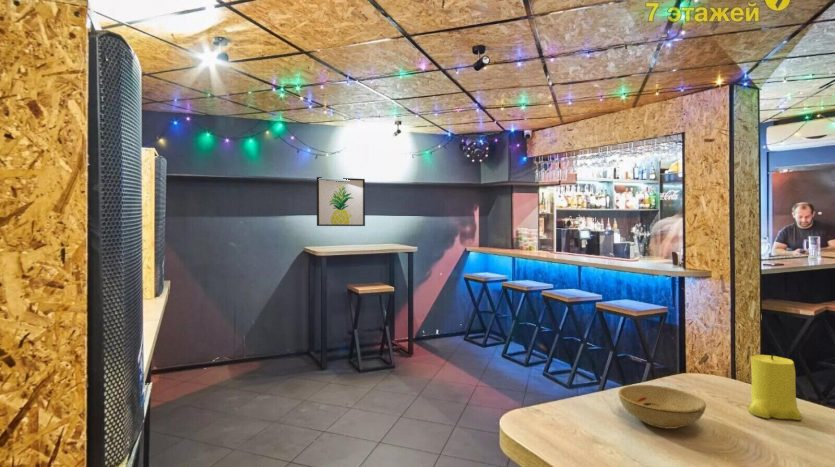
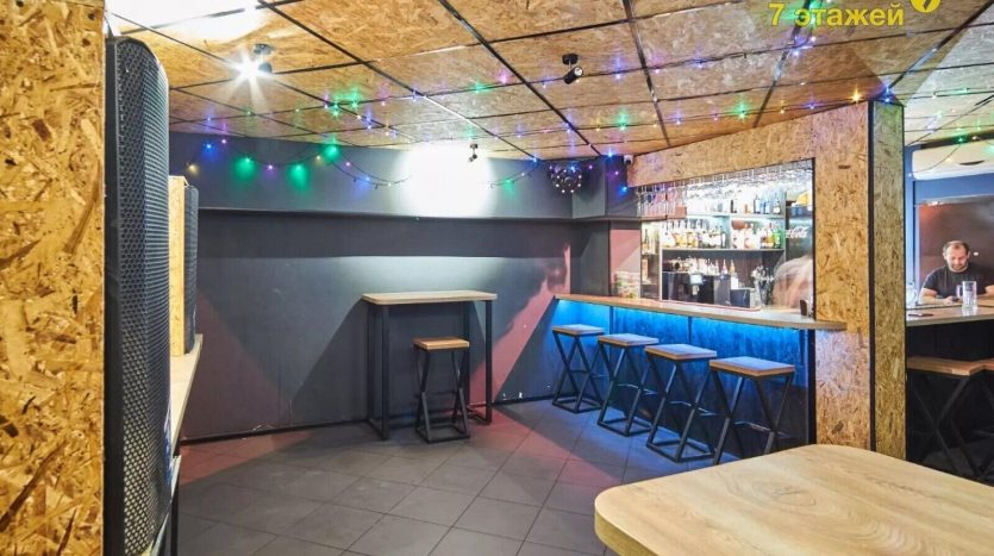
- wall art [316,176,366,227]
- candle [747,353,803,421]
- bowl [617,384,707,430]
